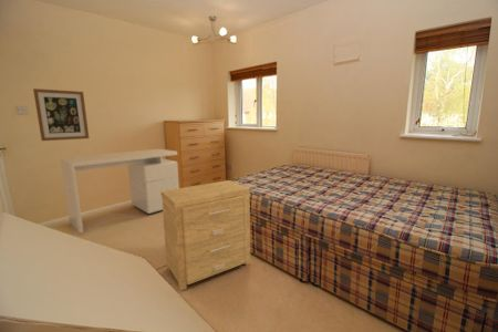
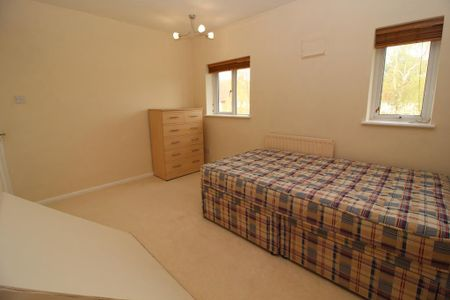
- side table [160,179,251,291]
- wall art [32,87,90,142]
- desk [59,148,180,234]
